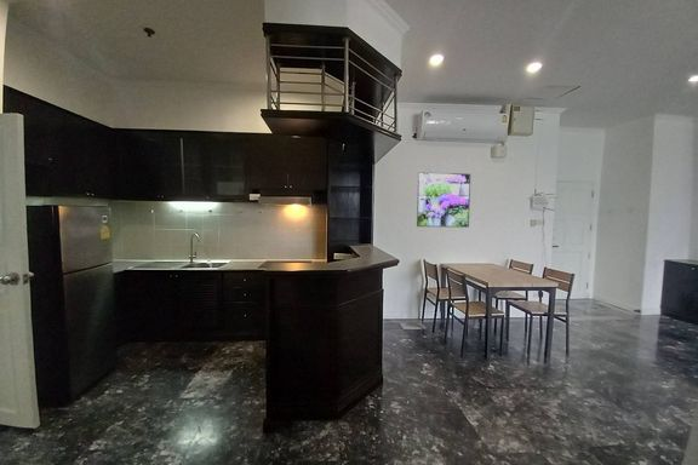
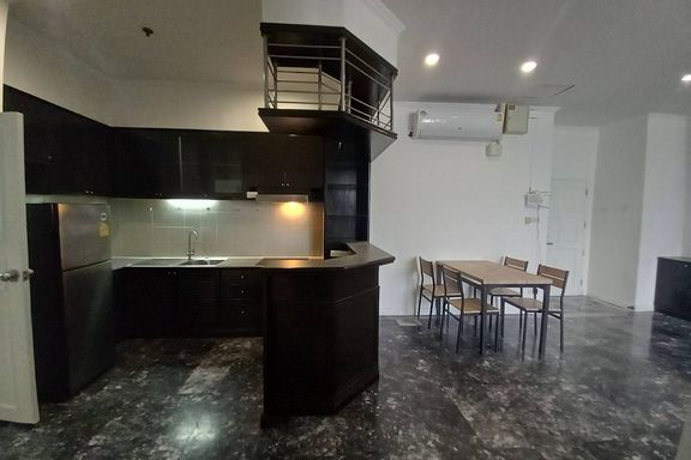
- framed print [416,171,471,229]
